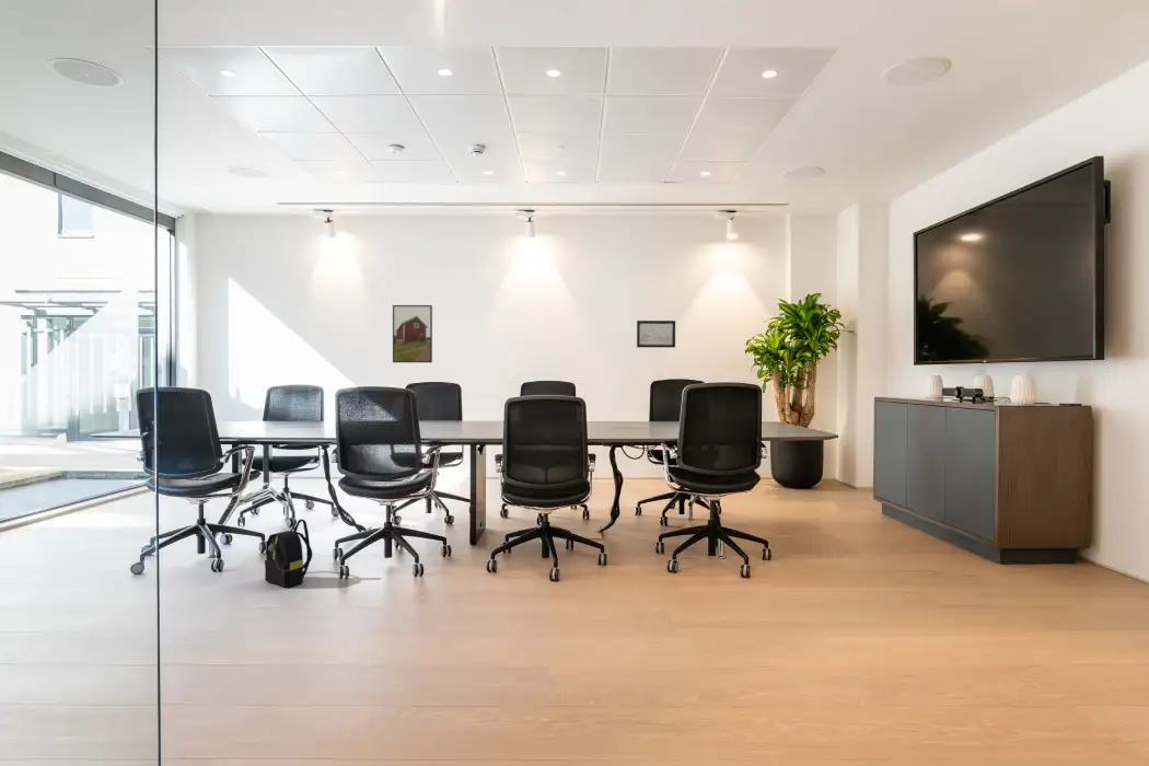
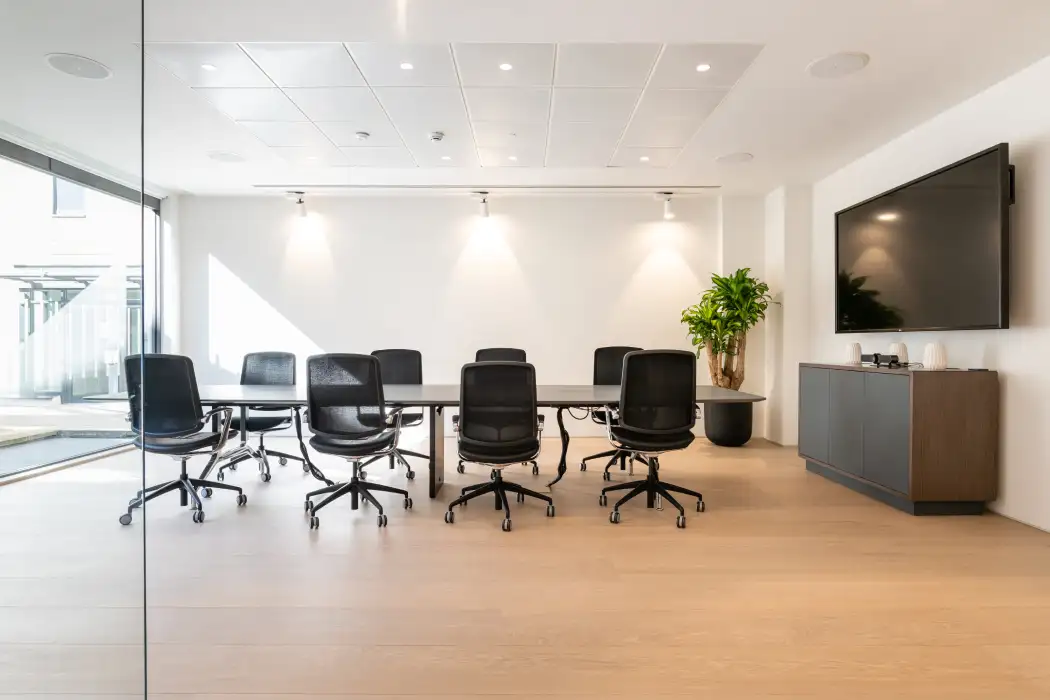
- wall art [636,320,676,349]
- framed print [392,304,433,363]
- backpack [264,519,313,589]
